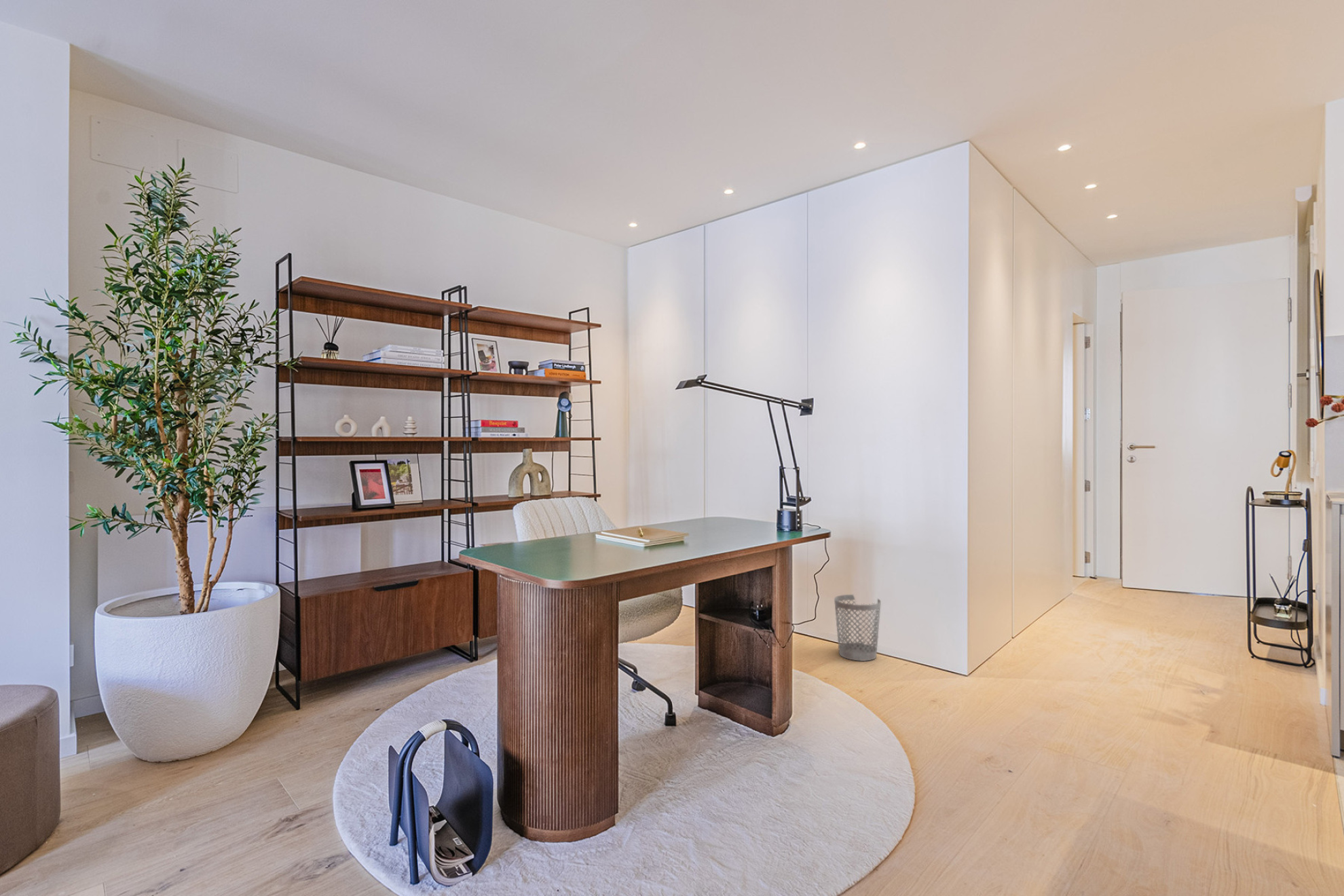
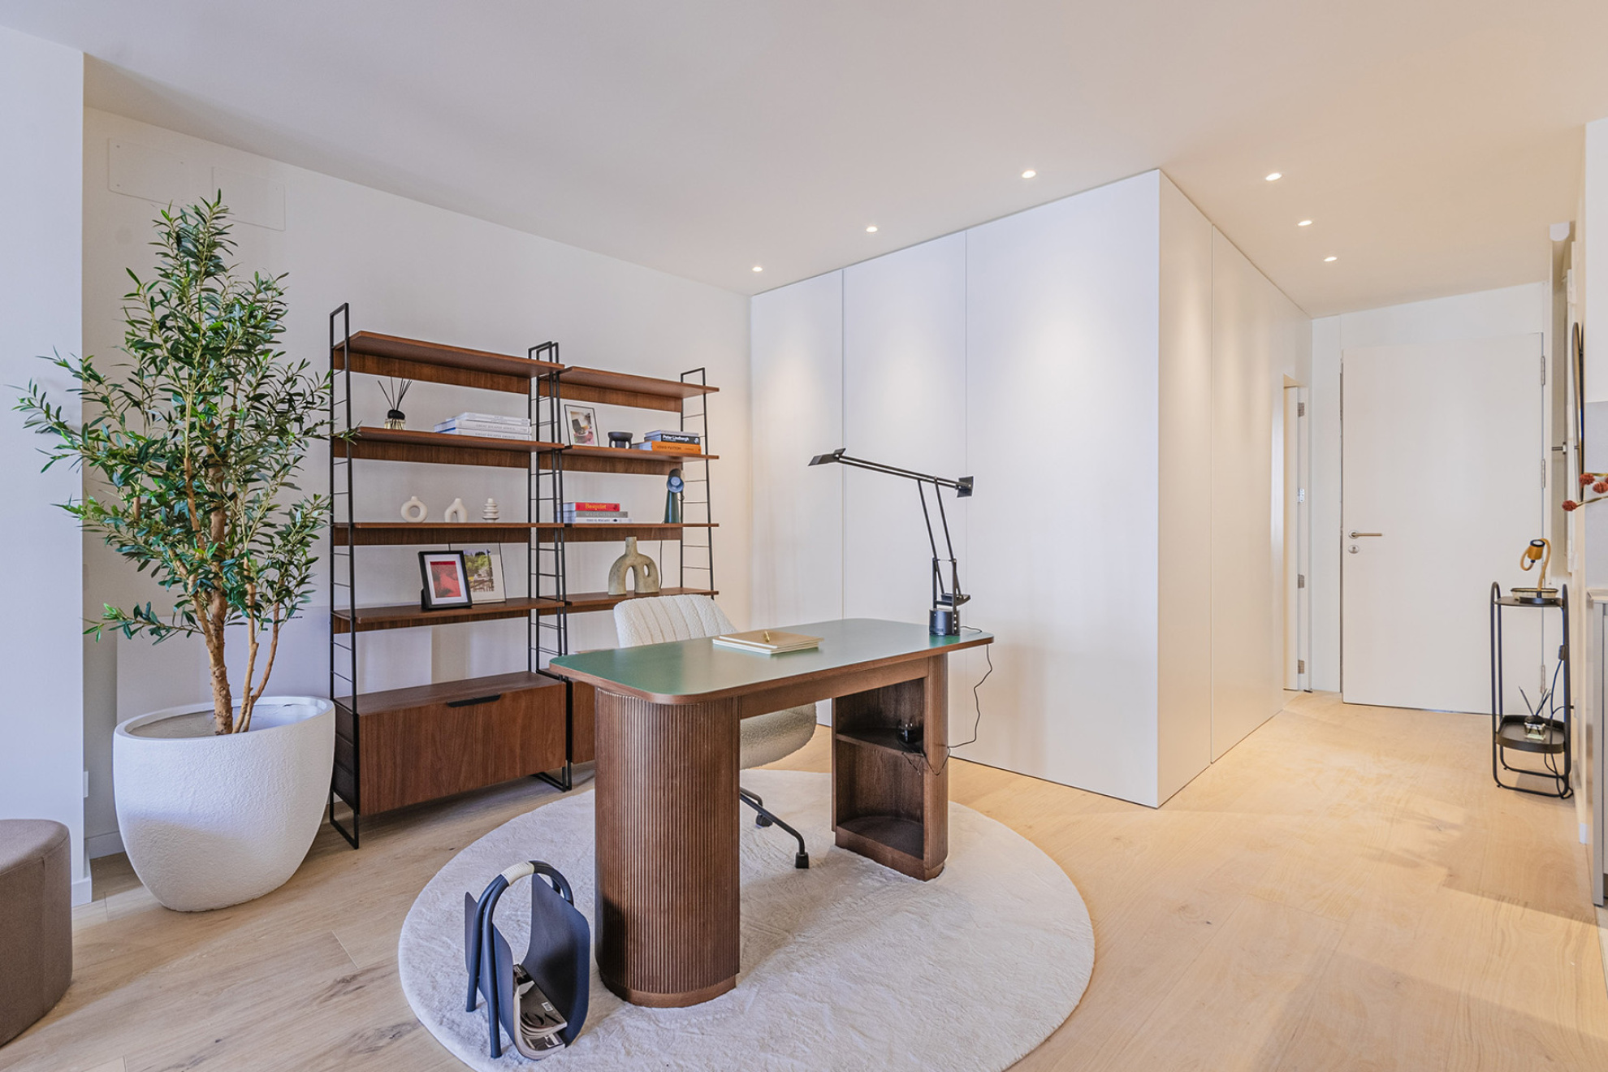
- wastebasket [834,594,882,662]
